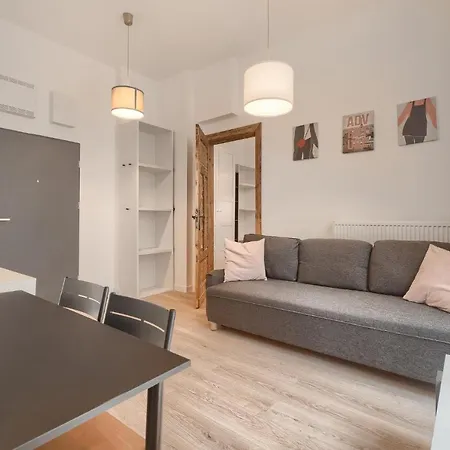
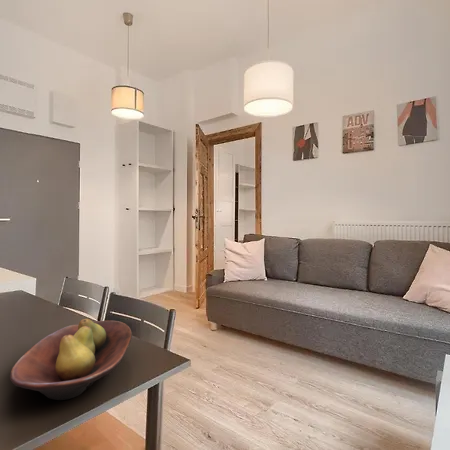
+ fruit bowl [9,318,133,401]
